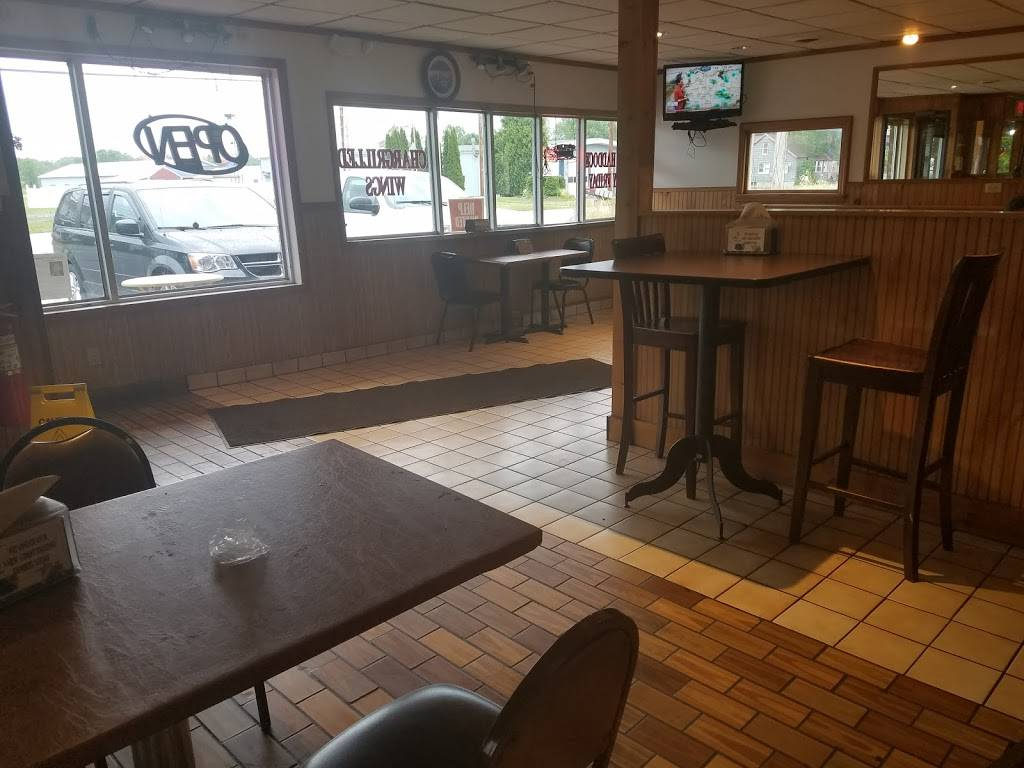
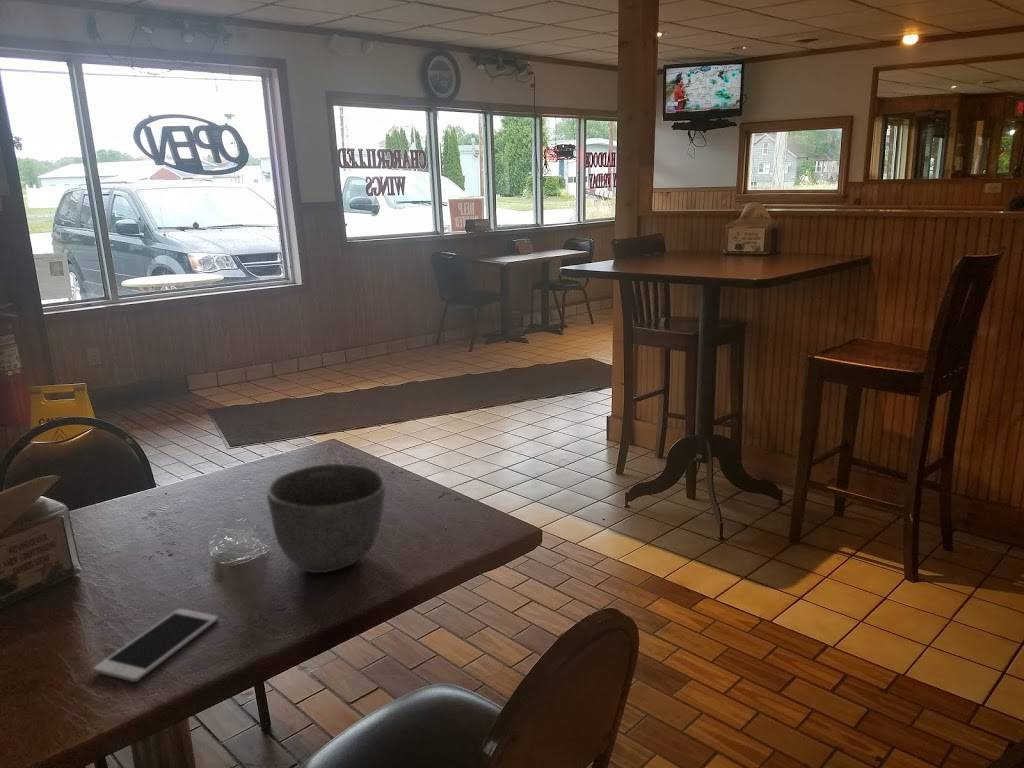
+ bowl [265,463,386,574]
+ cell phone [93,608,219,683]
